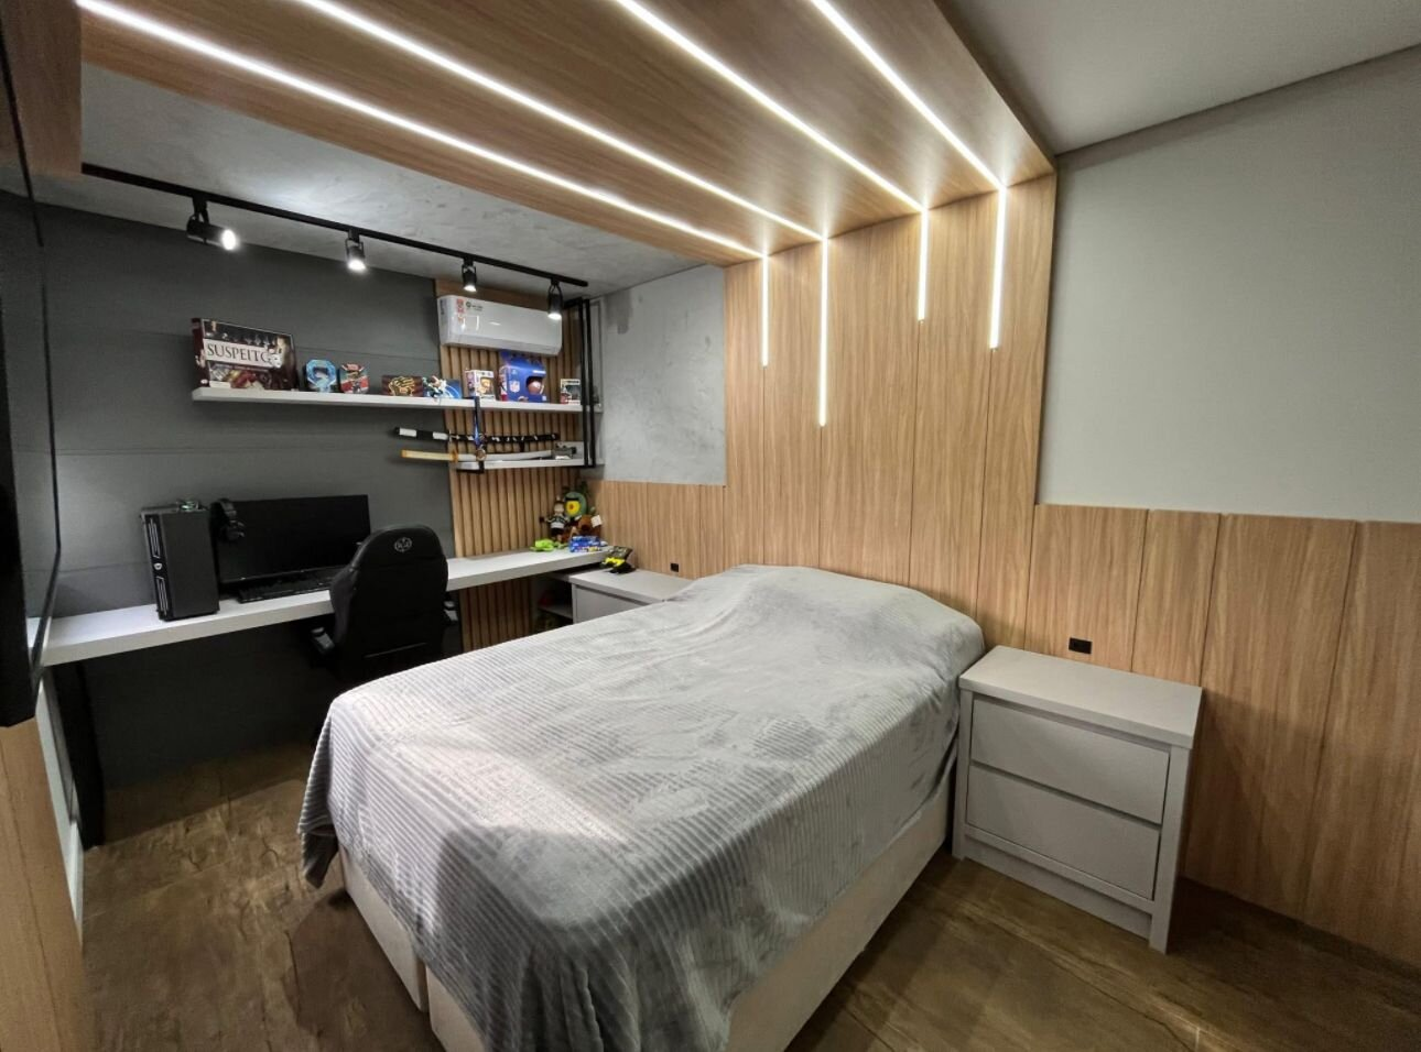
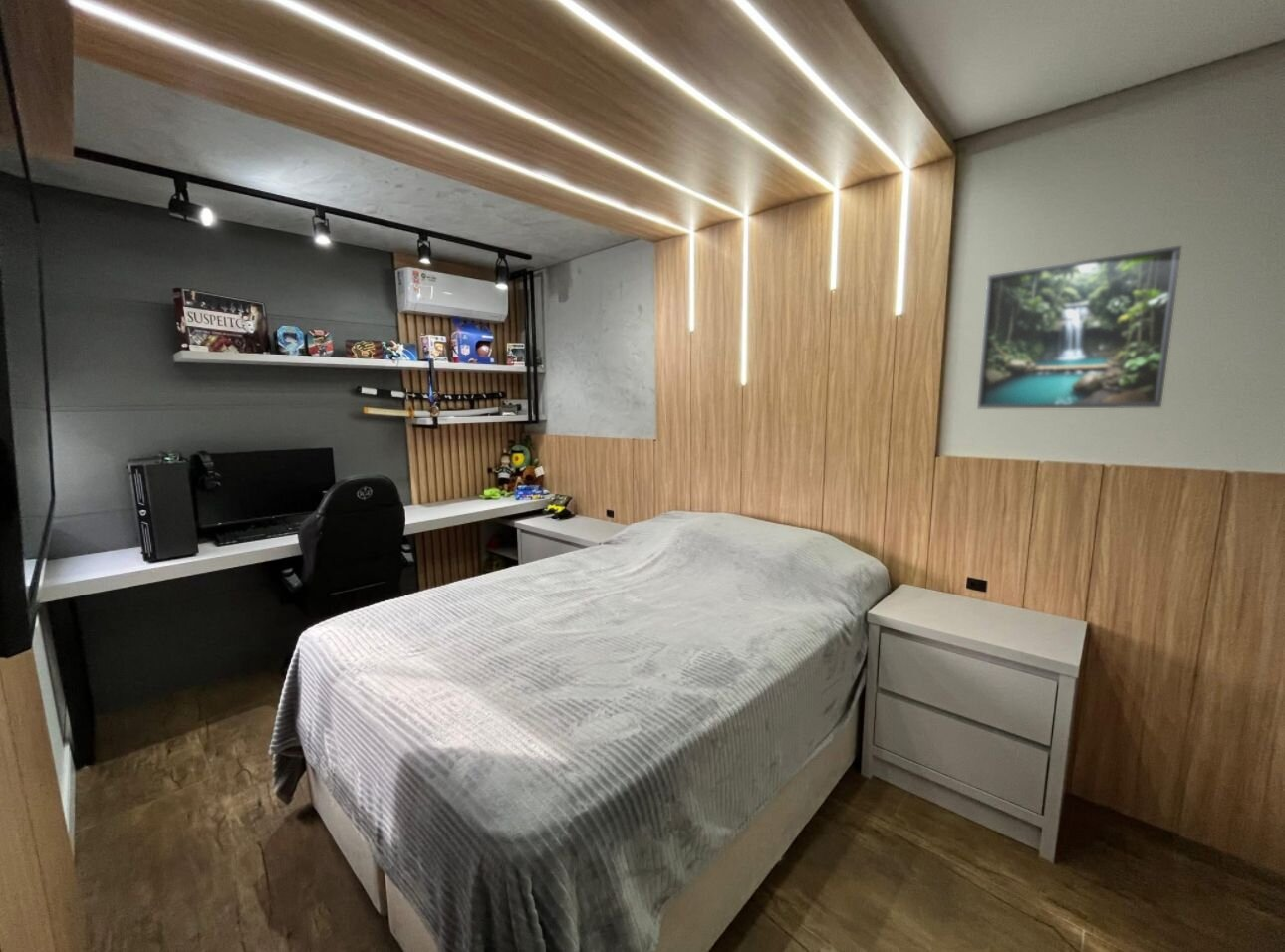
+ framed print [976,244,1182,409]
